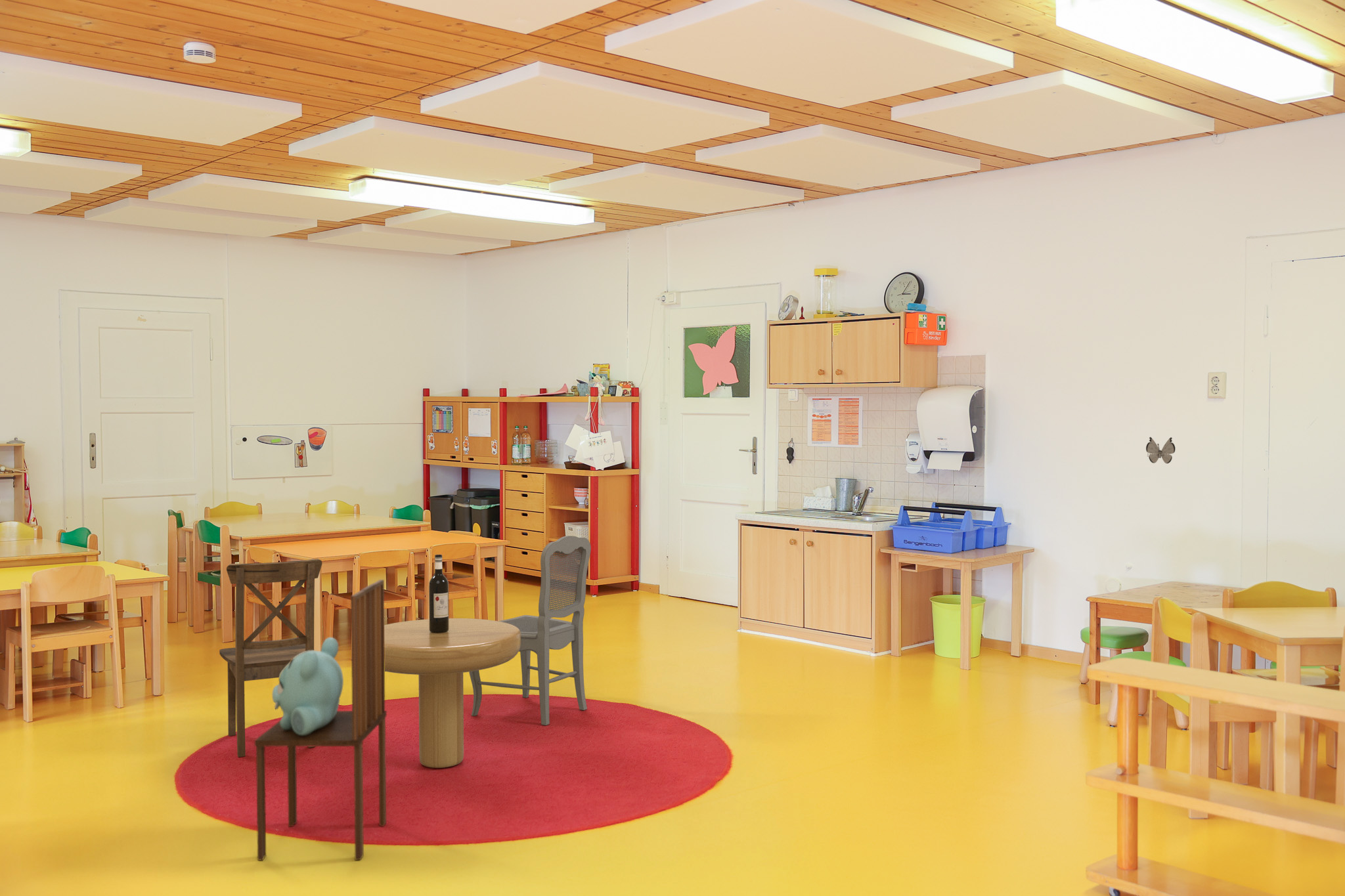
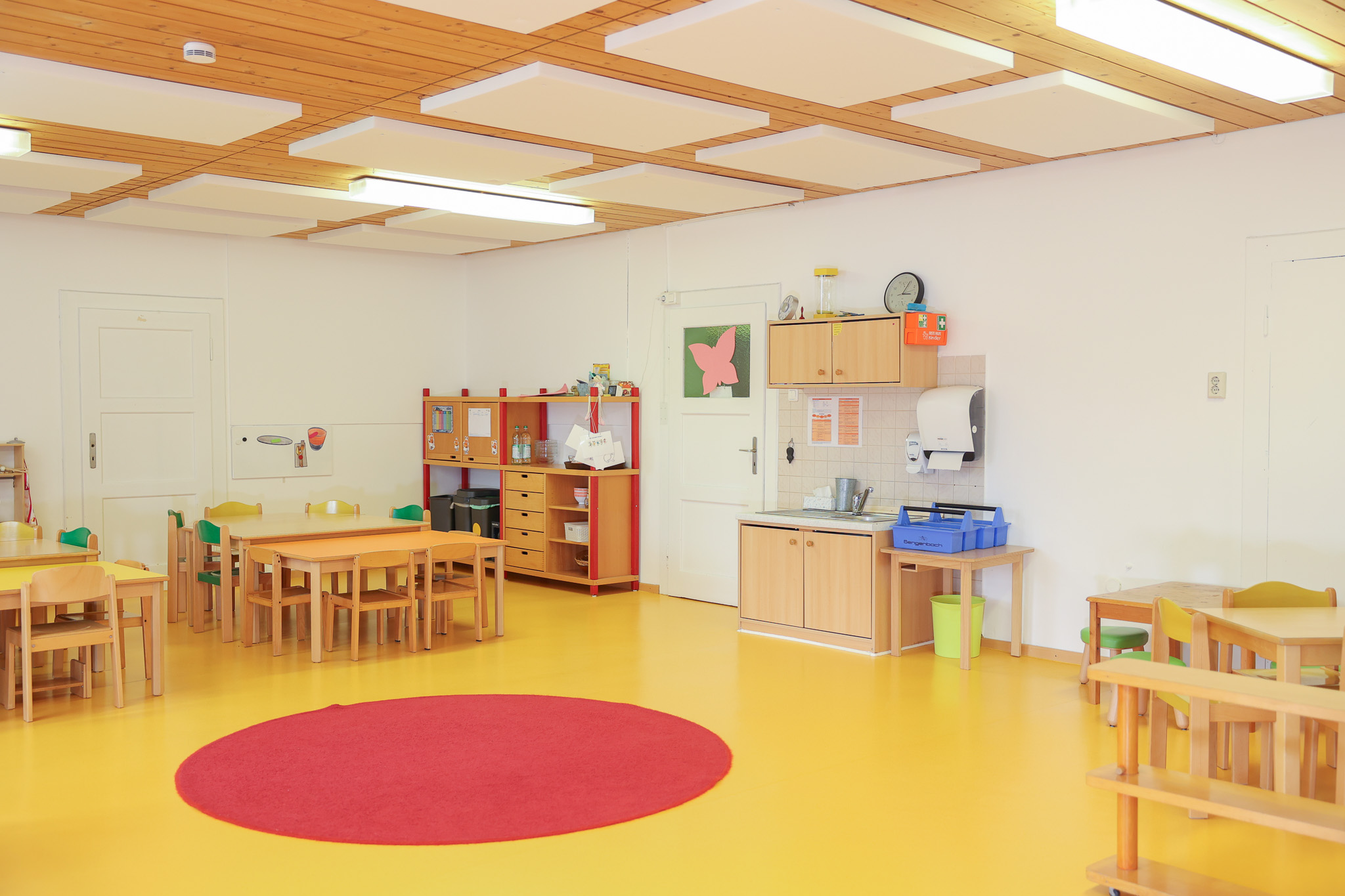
- dining chair [468,535,592,726]
- dining chair [254,579,387,861]
- teddy bear [271,637,344,735]
- dining chair [219,558,322,757]
- dining table [384,554,521,769]
- decorative butterfly [1145,437,1176,464]
